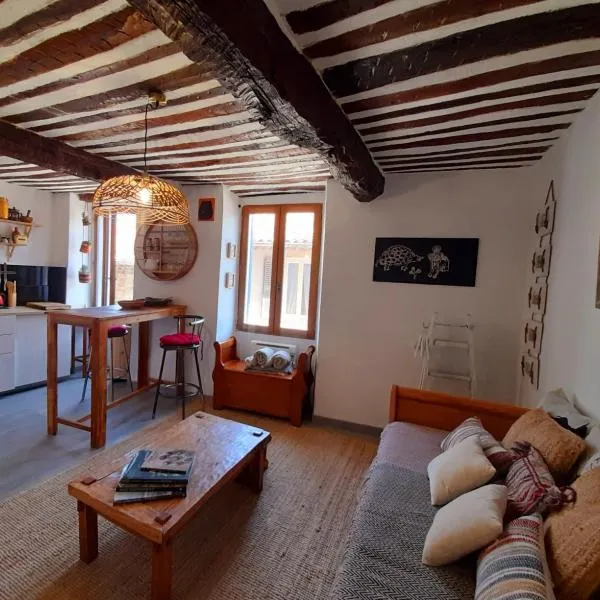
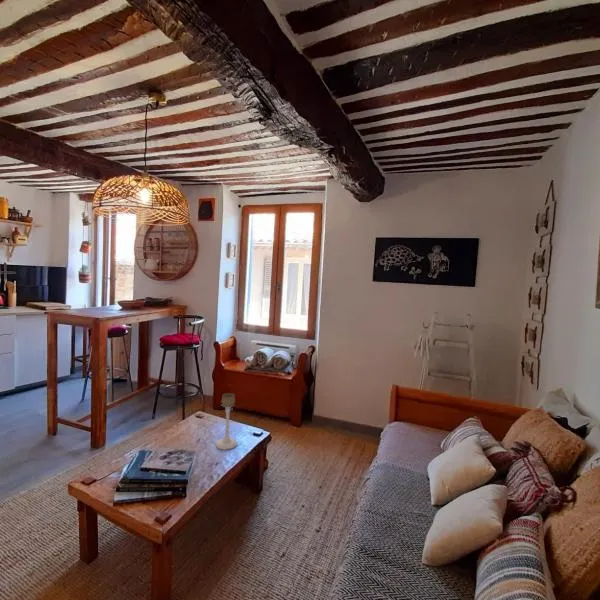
+ candle holder [215,392,238,451]
